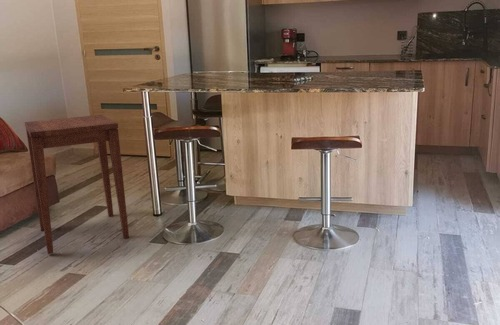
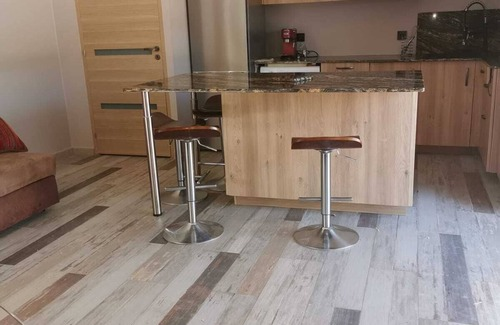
- side table [24,114,130,255]
